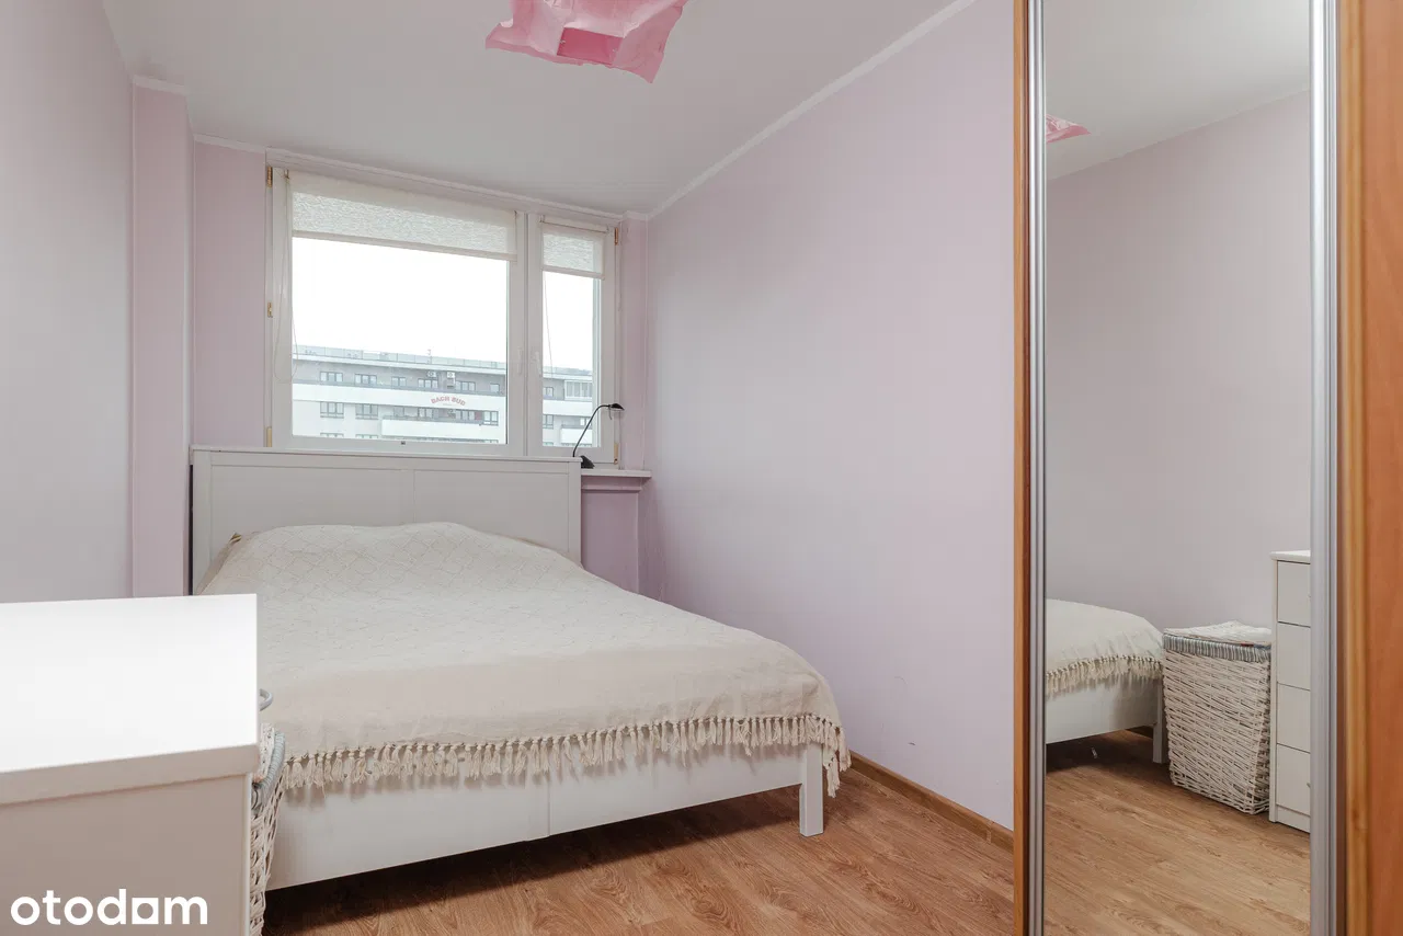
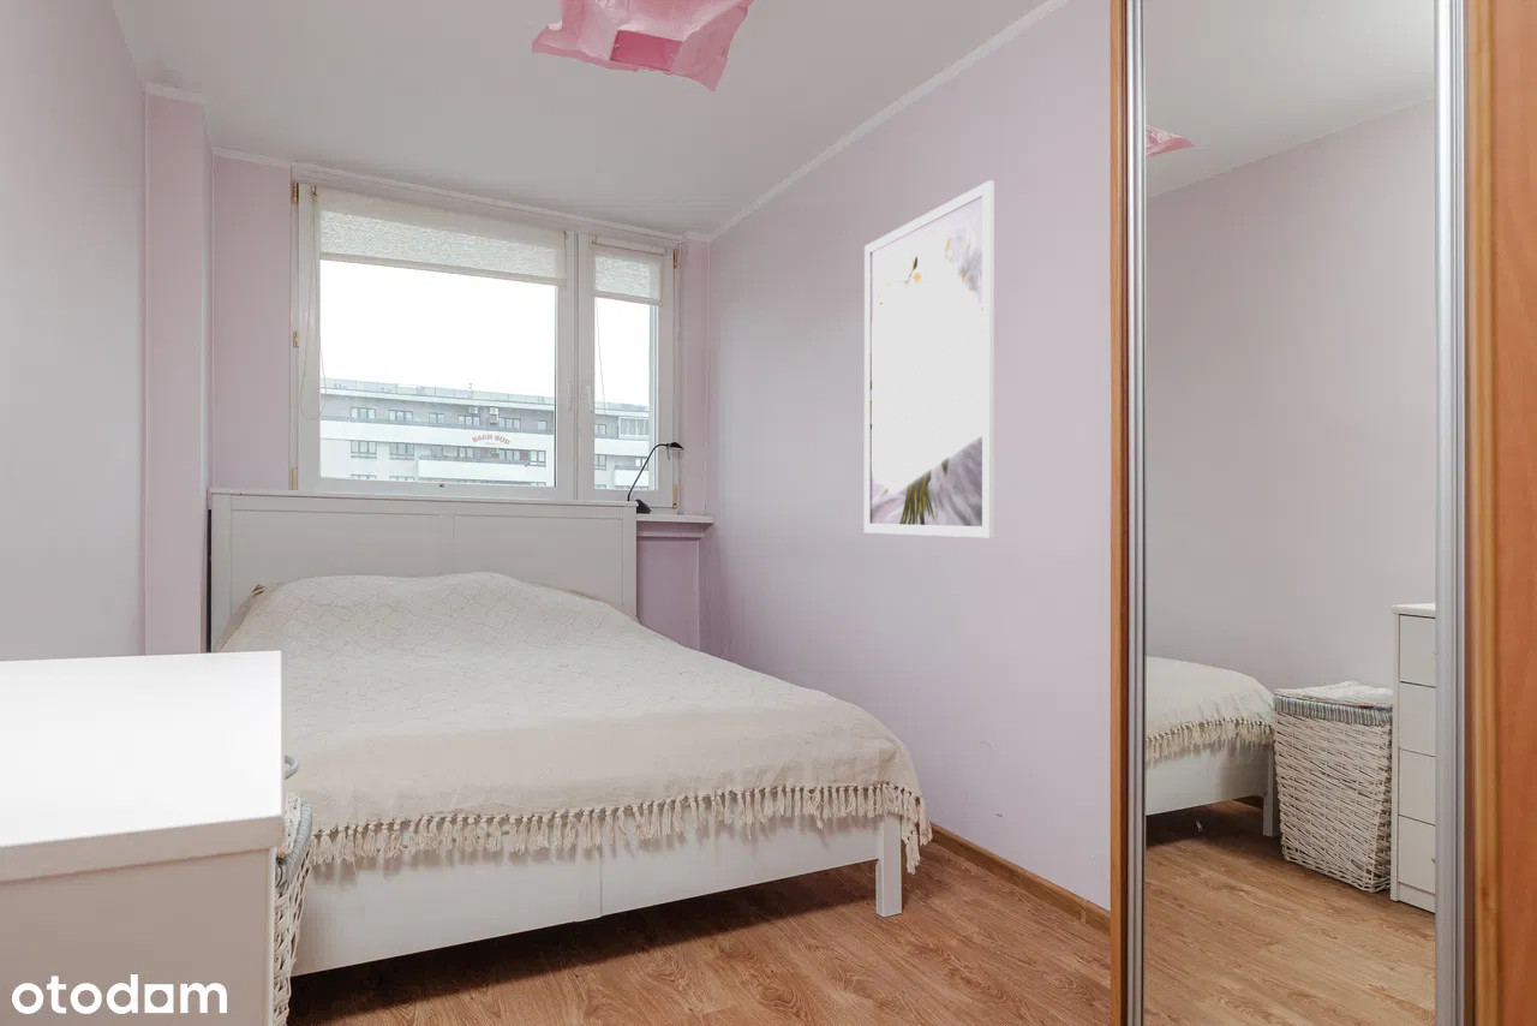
+ wall art [863,179,995,539]
